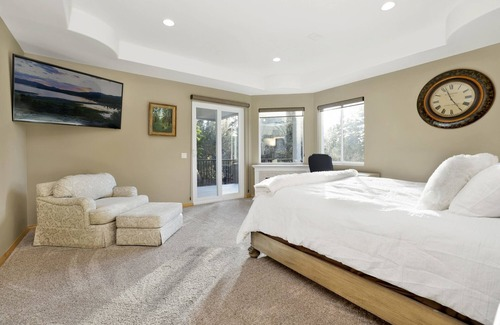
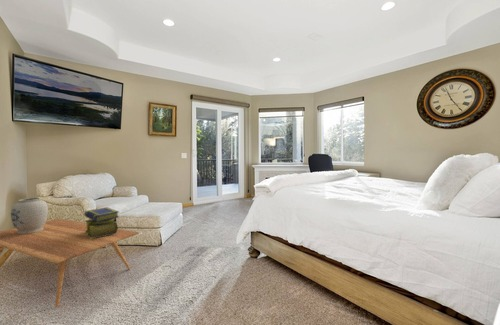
+ vase [10,197,49,234]
+ stack of books [83,206,120,239]
+ coffee table [0,218,139,308]
